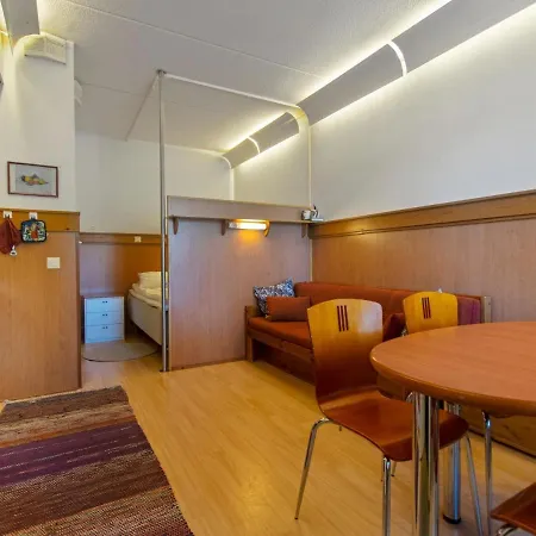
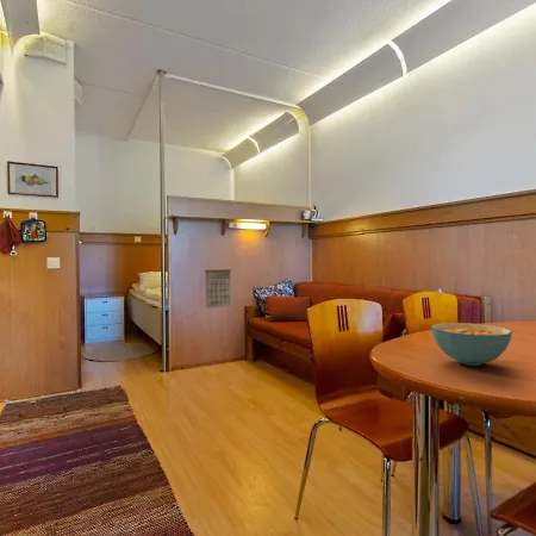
+ cereal bowl [430,322,513,367]
+ calendar [204,261,232,310]
